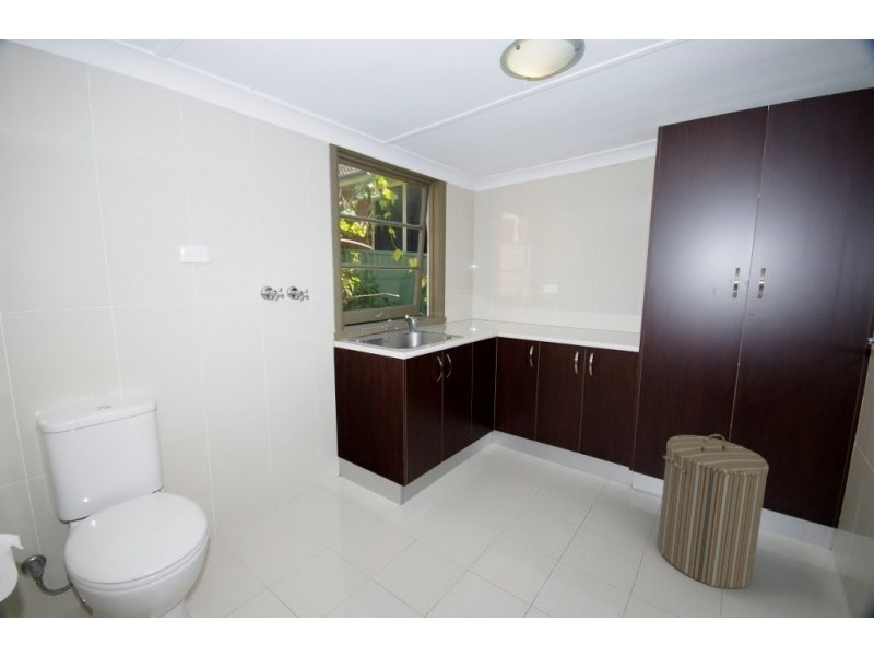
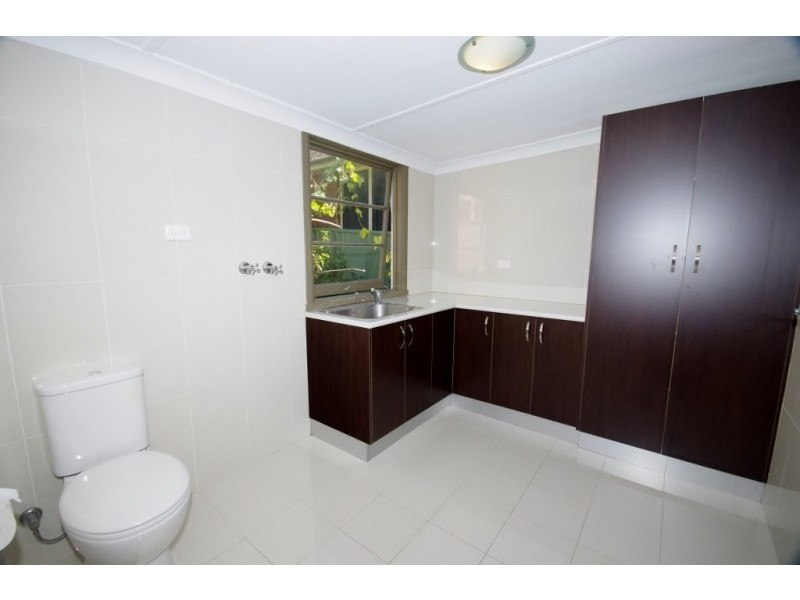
- laundry hamper [657,433,770,589]
